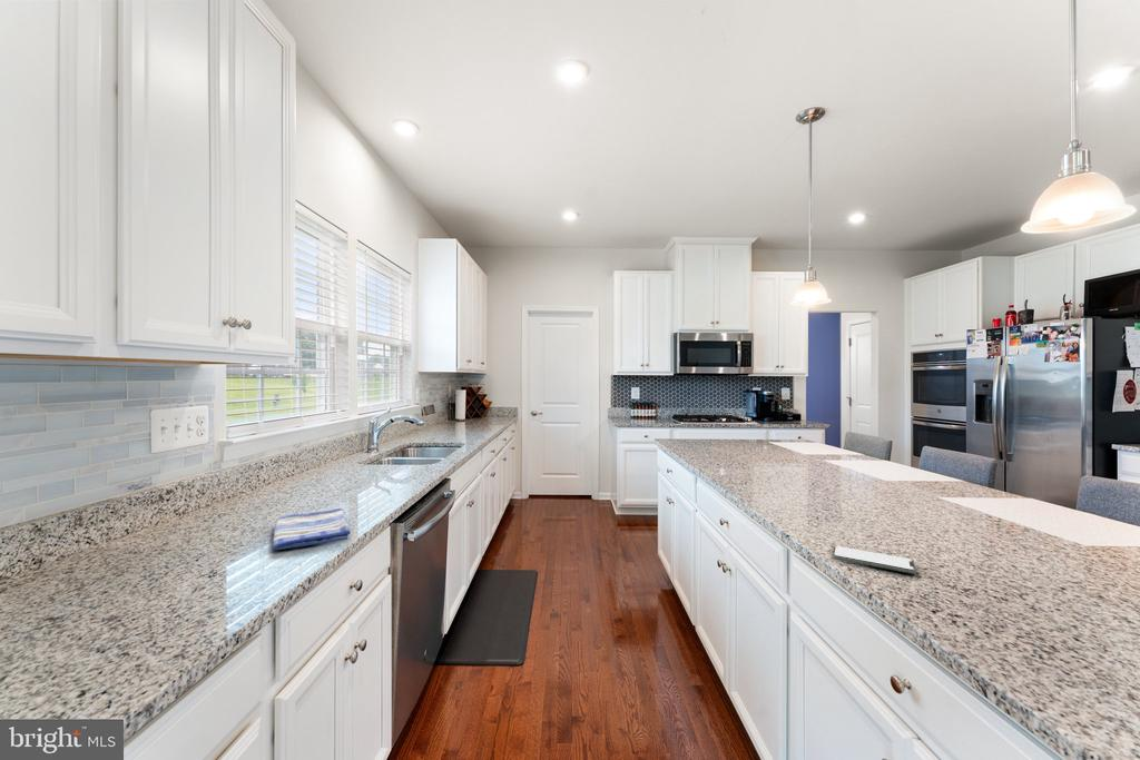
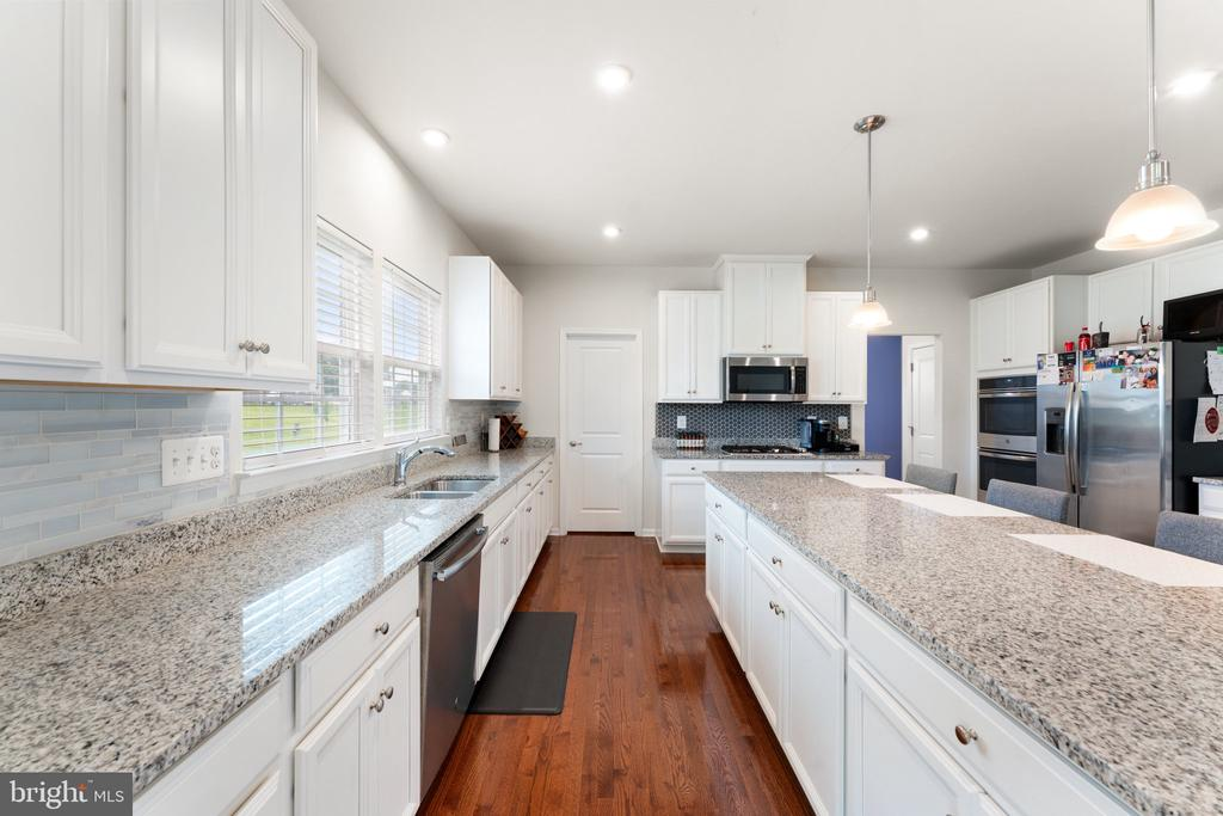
- dish towel [272,507,351,551]
- smartphone [832,545,917,574]
